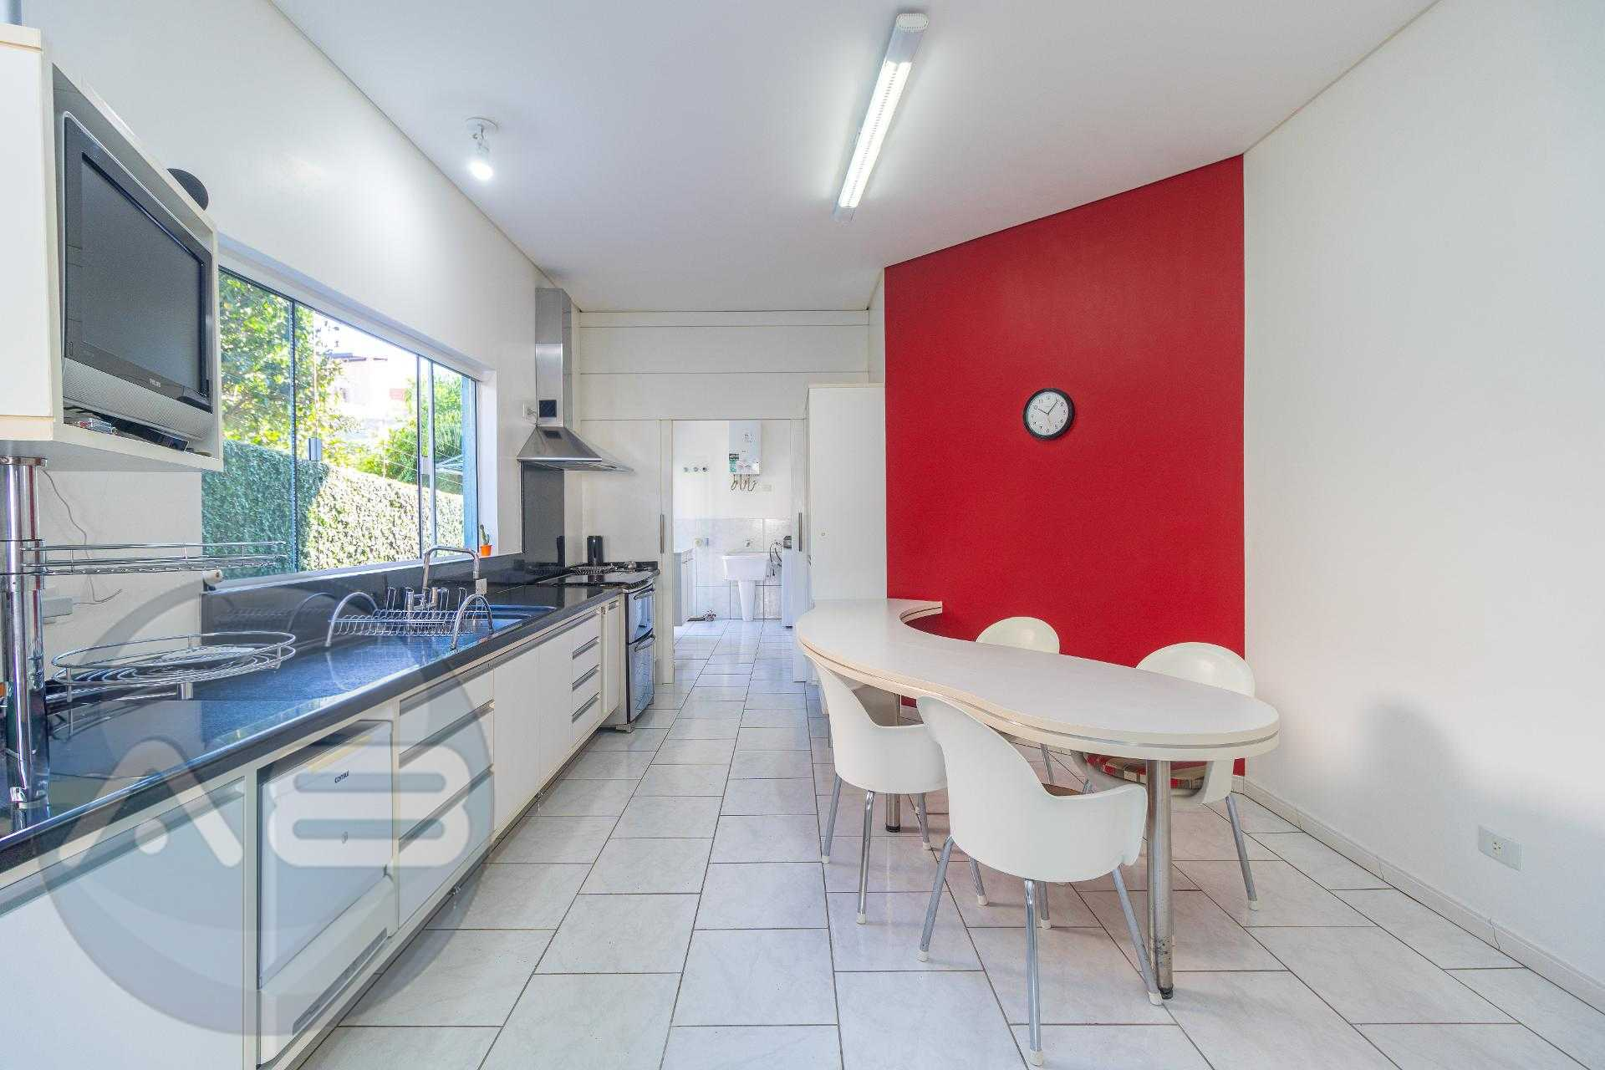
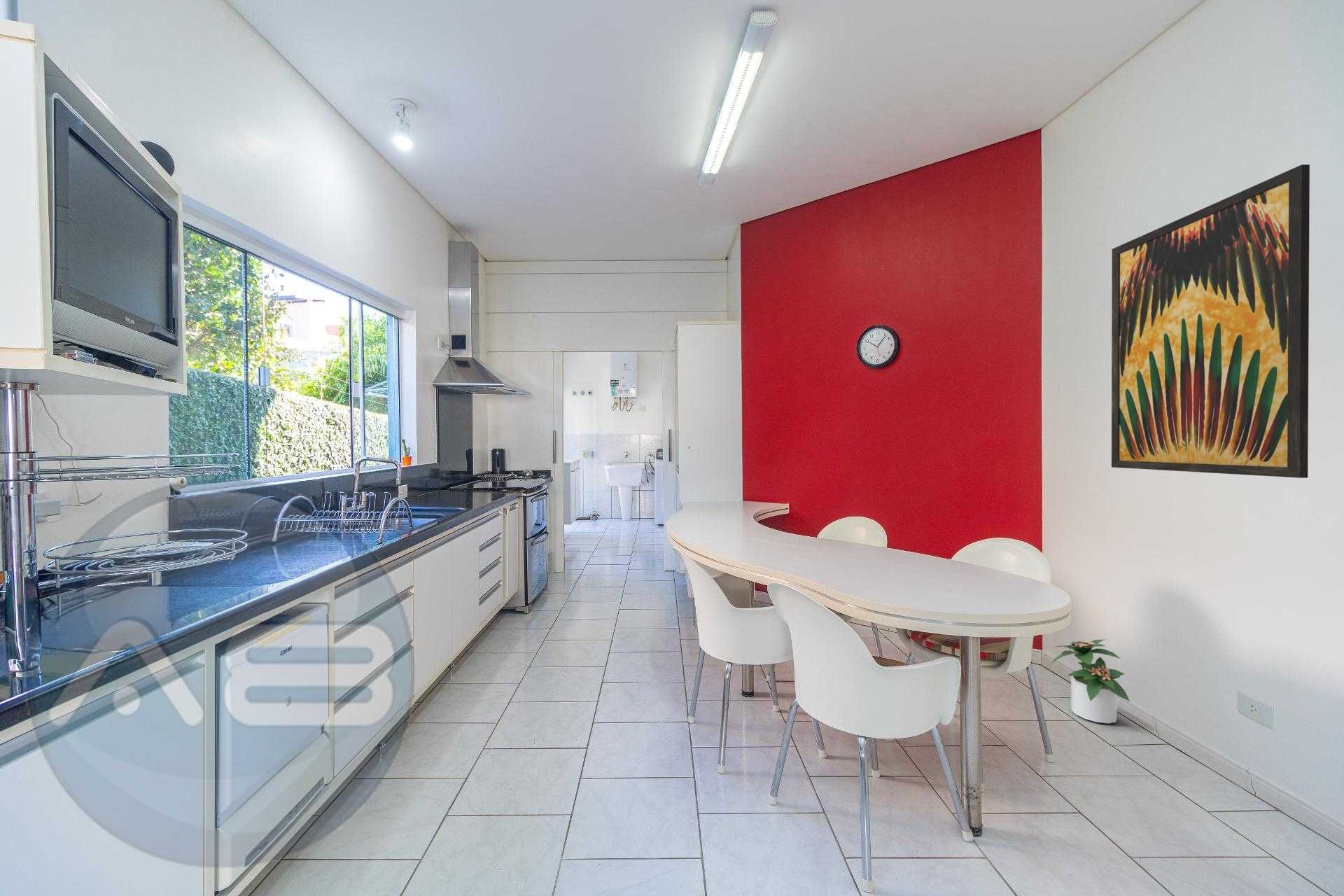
+ wall art [1111,164,1310,479]
+ potted plant [1049,638,1131,724]
